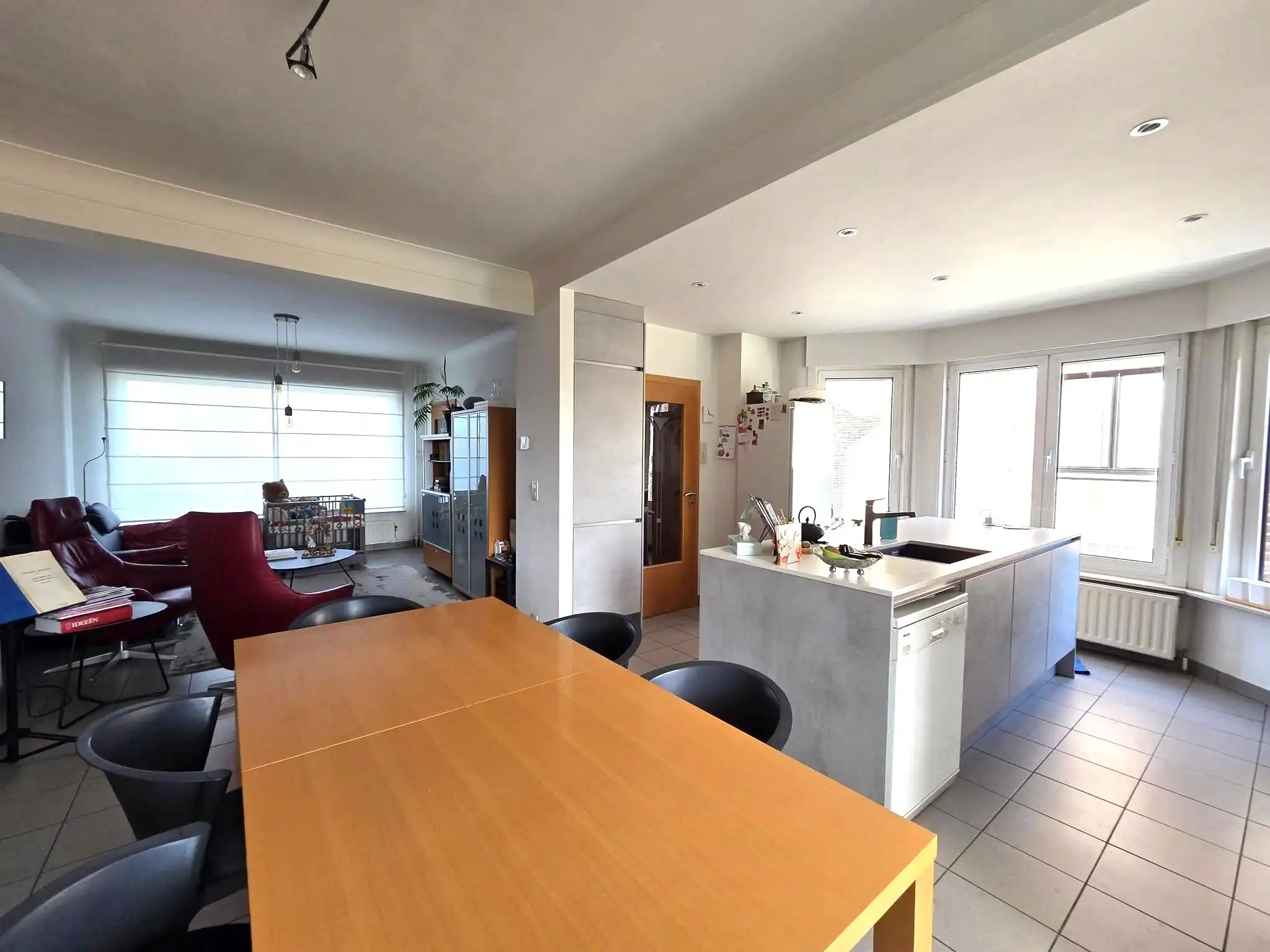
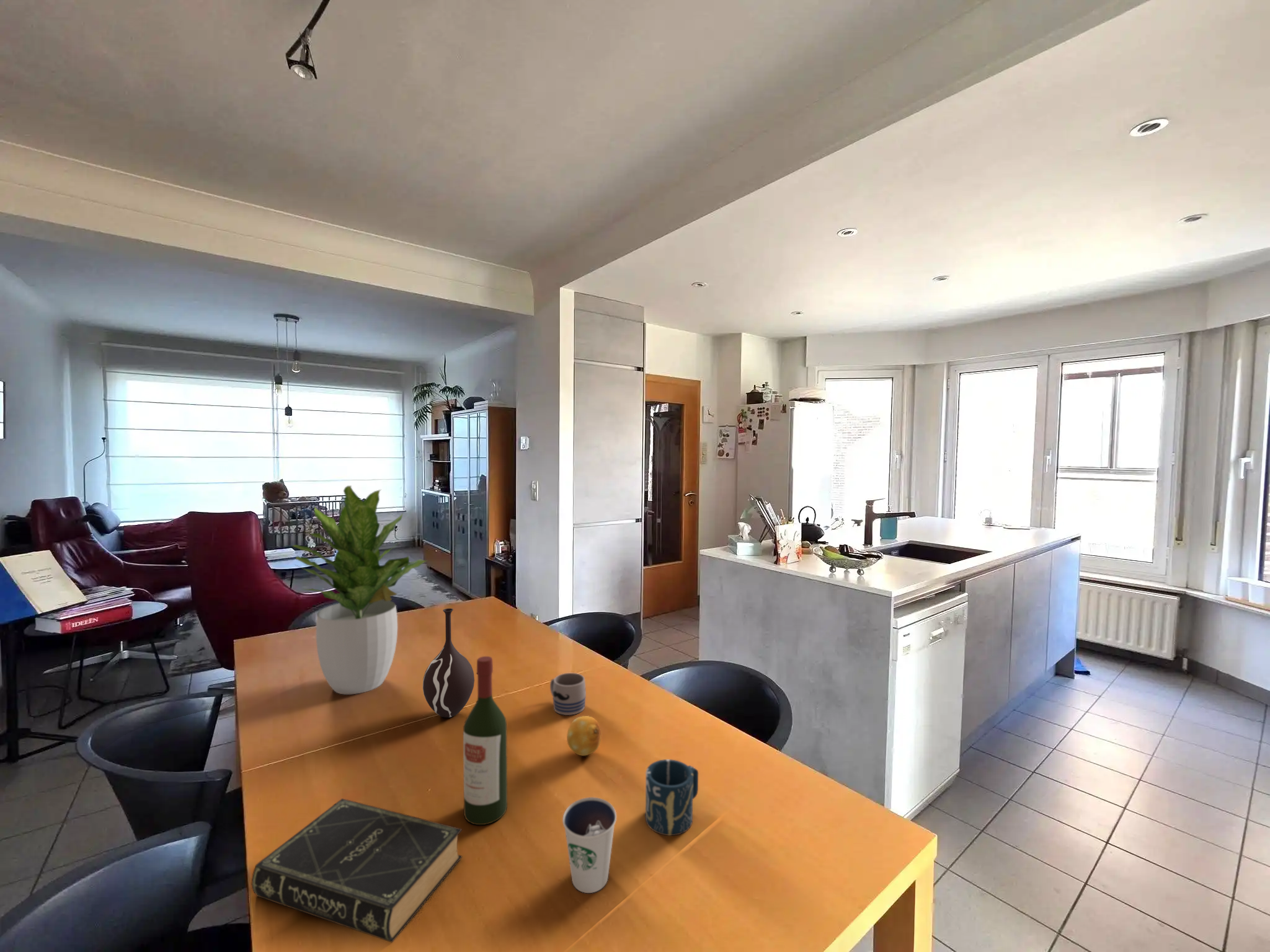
+ fruit [566,715,602,756]
+ wine bottle [463,656,508,826]
+ book [251,798,463,943]
+ dixie cup [562,796,617,894]
+ mug [549,672,587,716]
+ potted plant [291,485,427,695]
+ vase [422,608,475,718]
+ cup [645,759,699,836]
